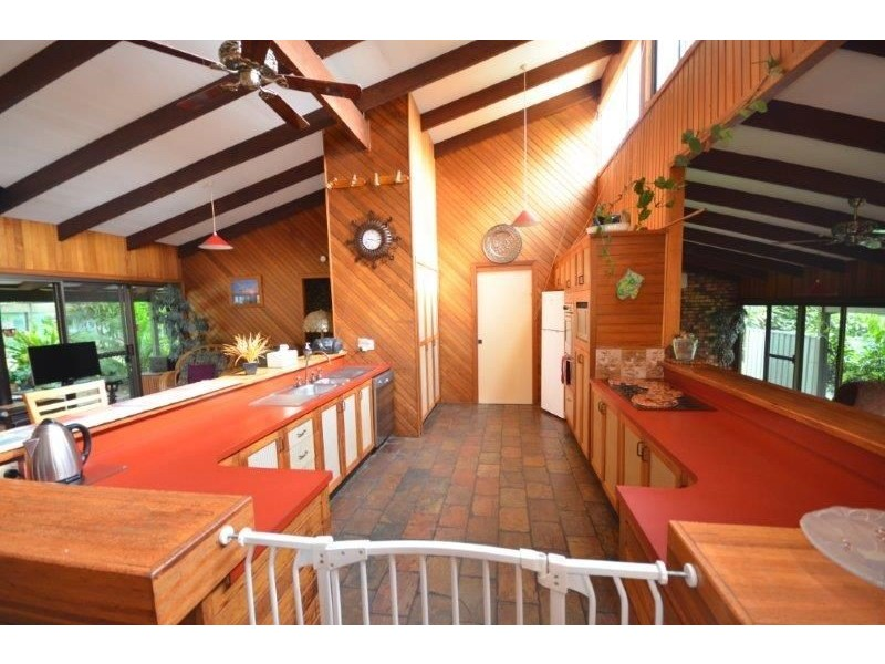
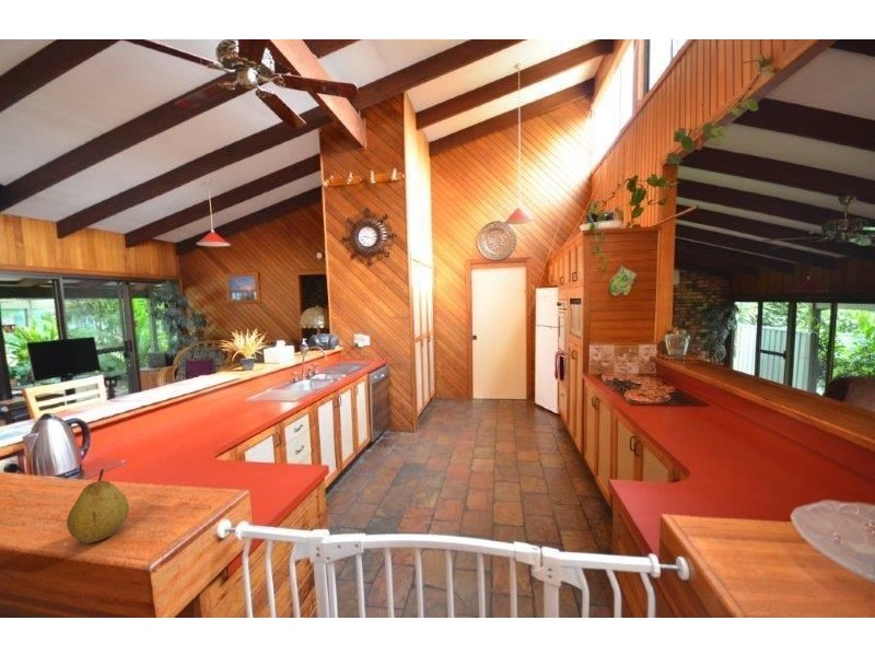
+ fruit [66,468,130,544]
